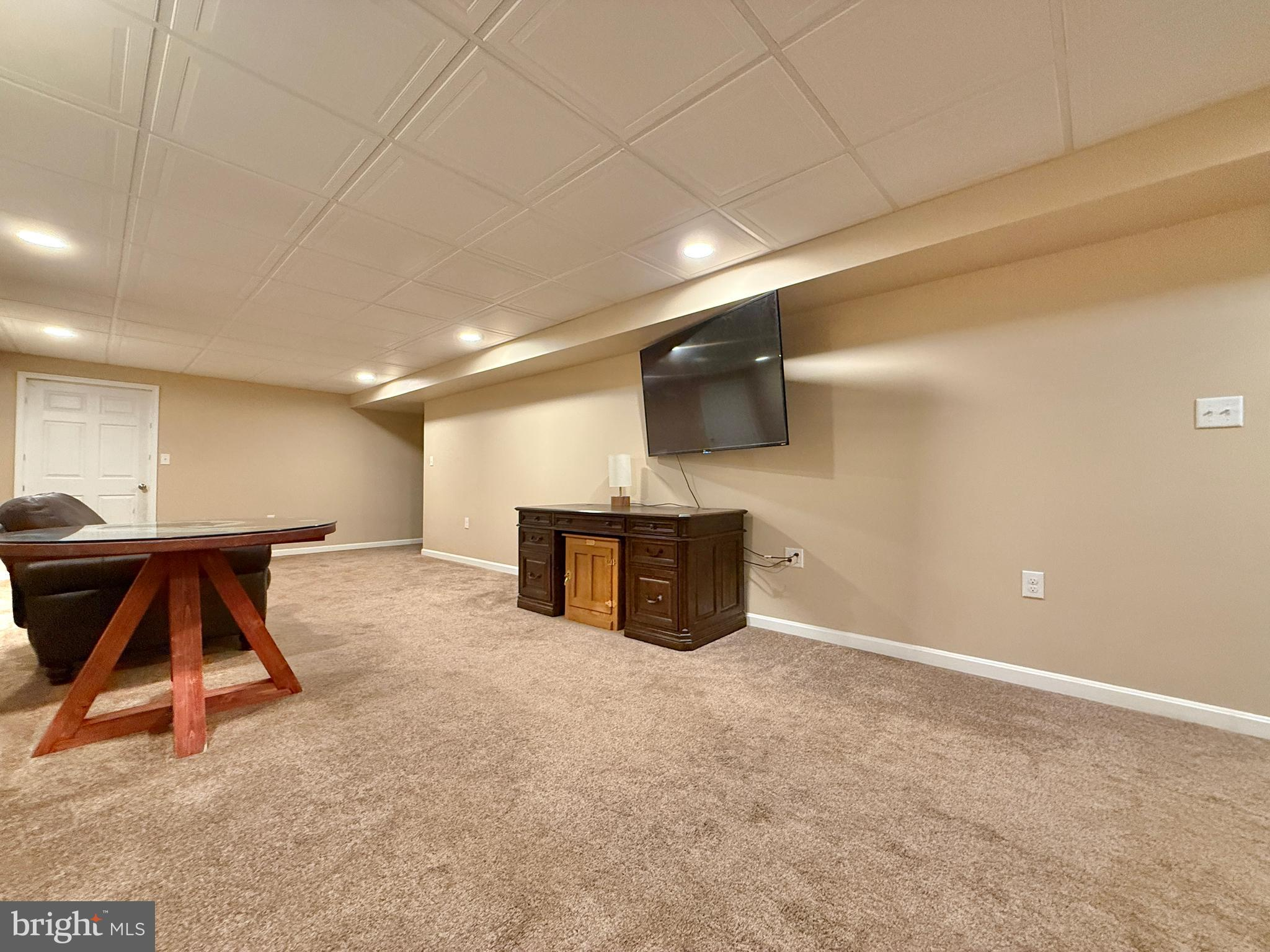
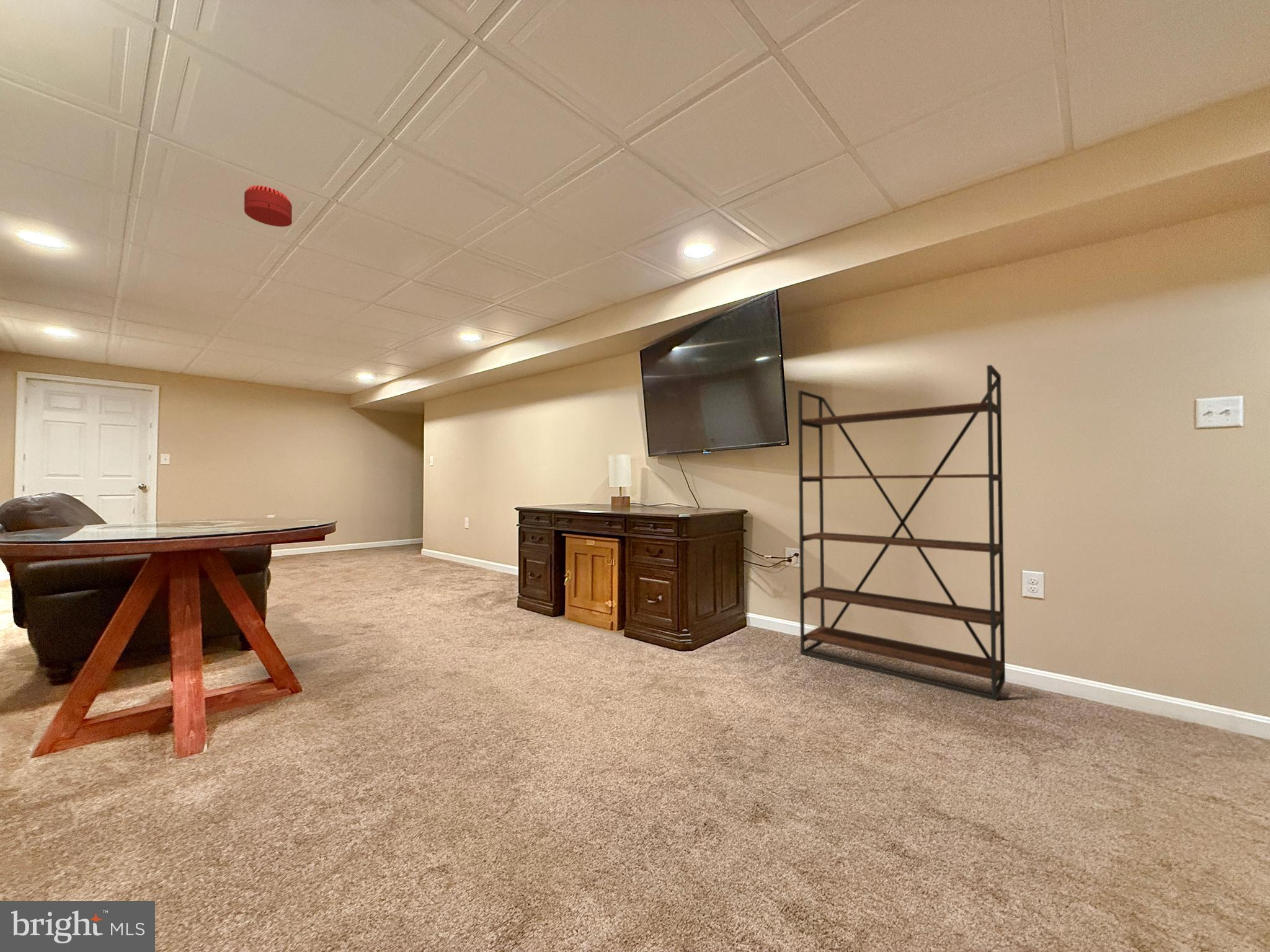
+ smoke detector [244,185,293,227]
+ bookshelf [797,364,1006,702]
